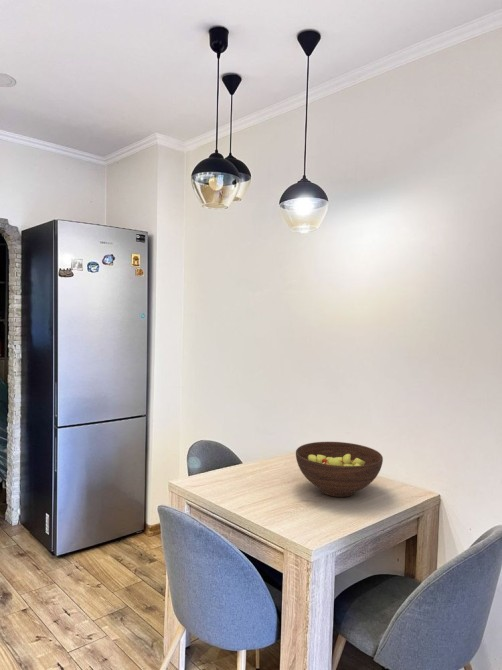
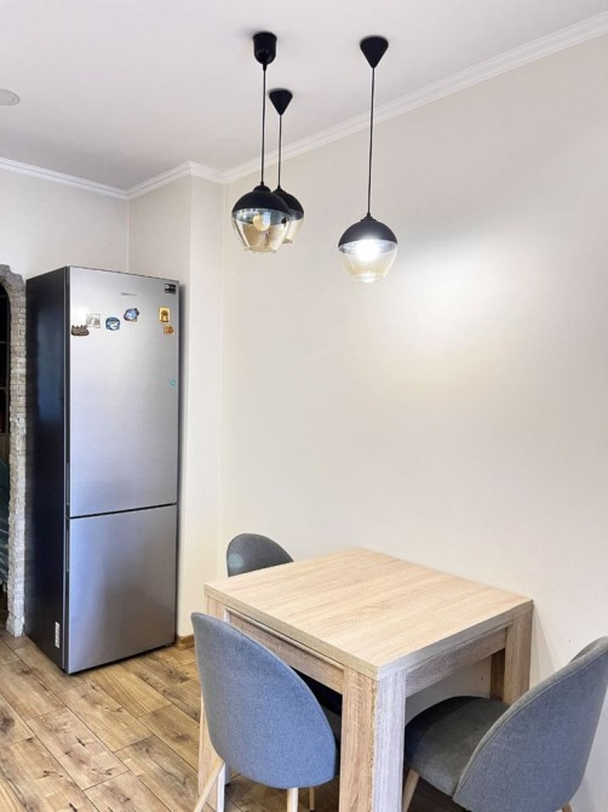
- fruit bowl [295,441,384,498]
